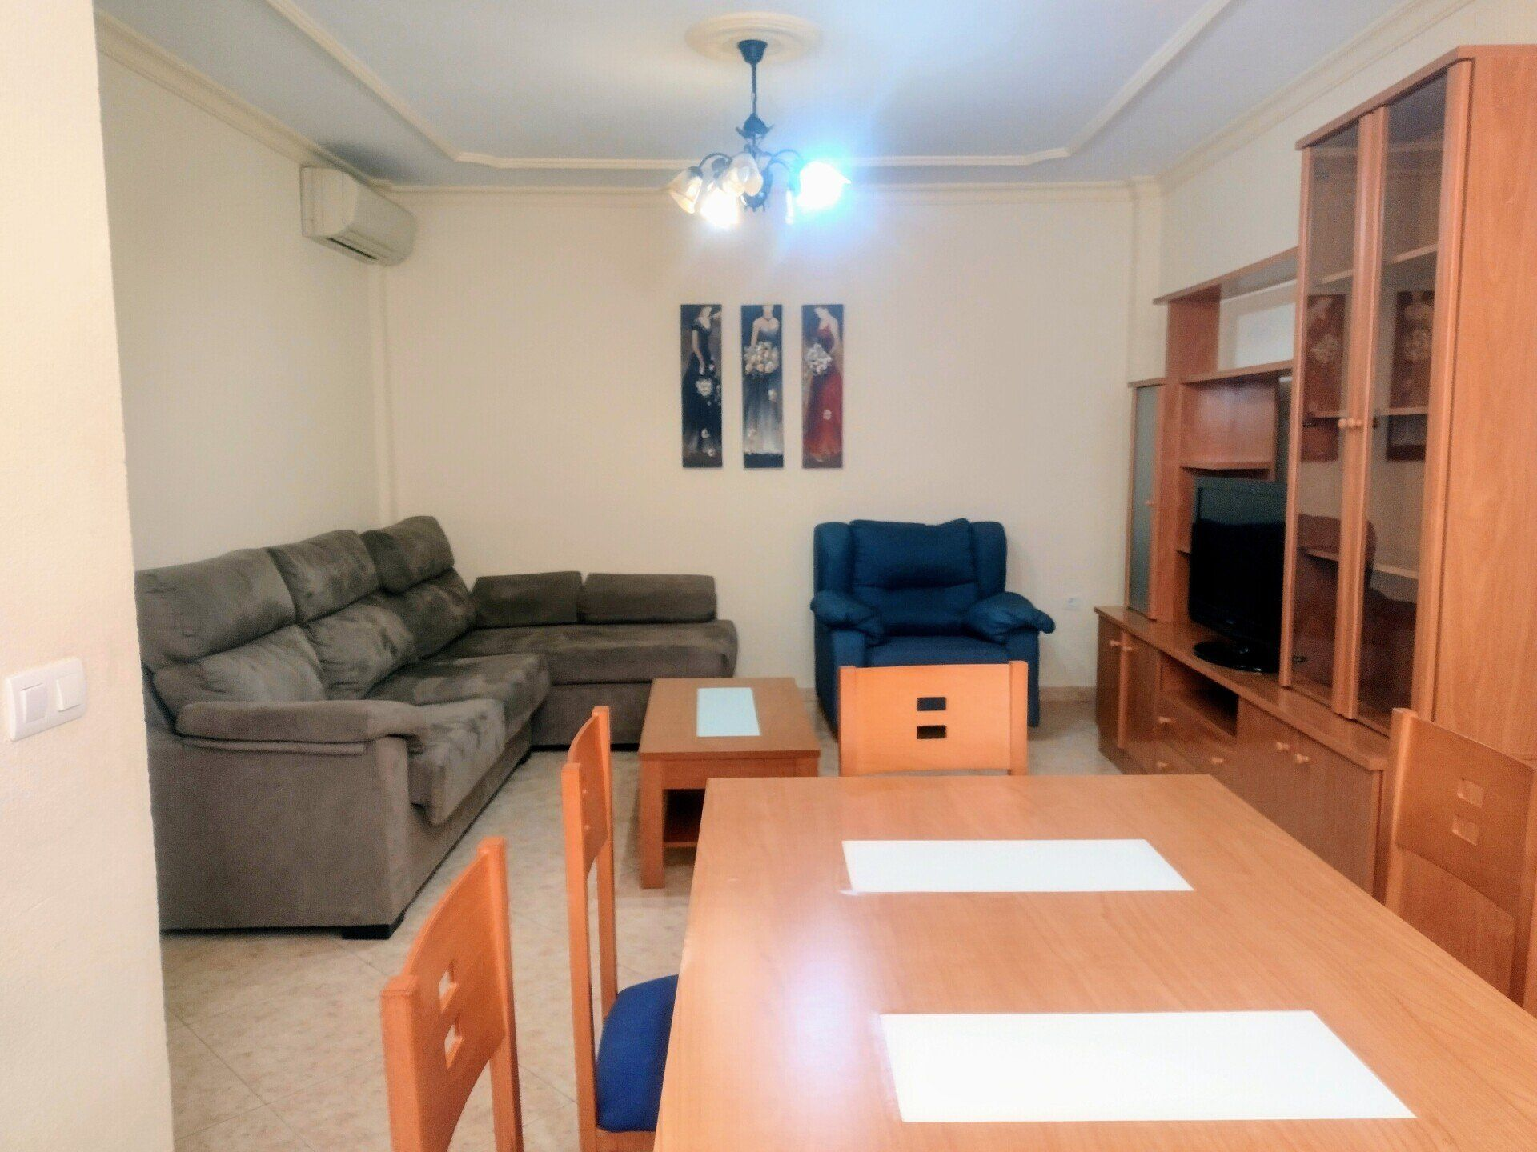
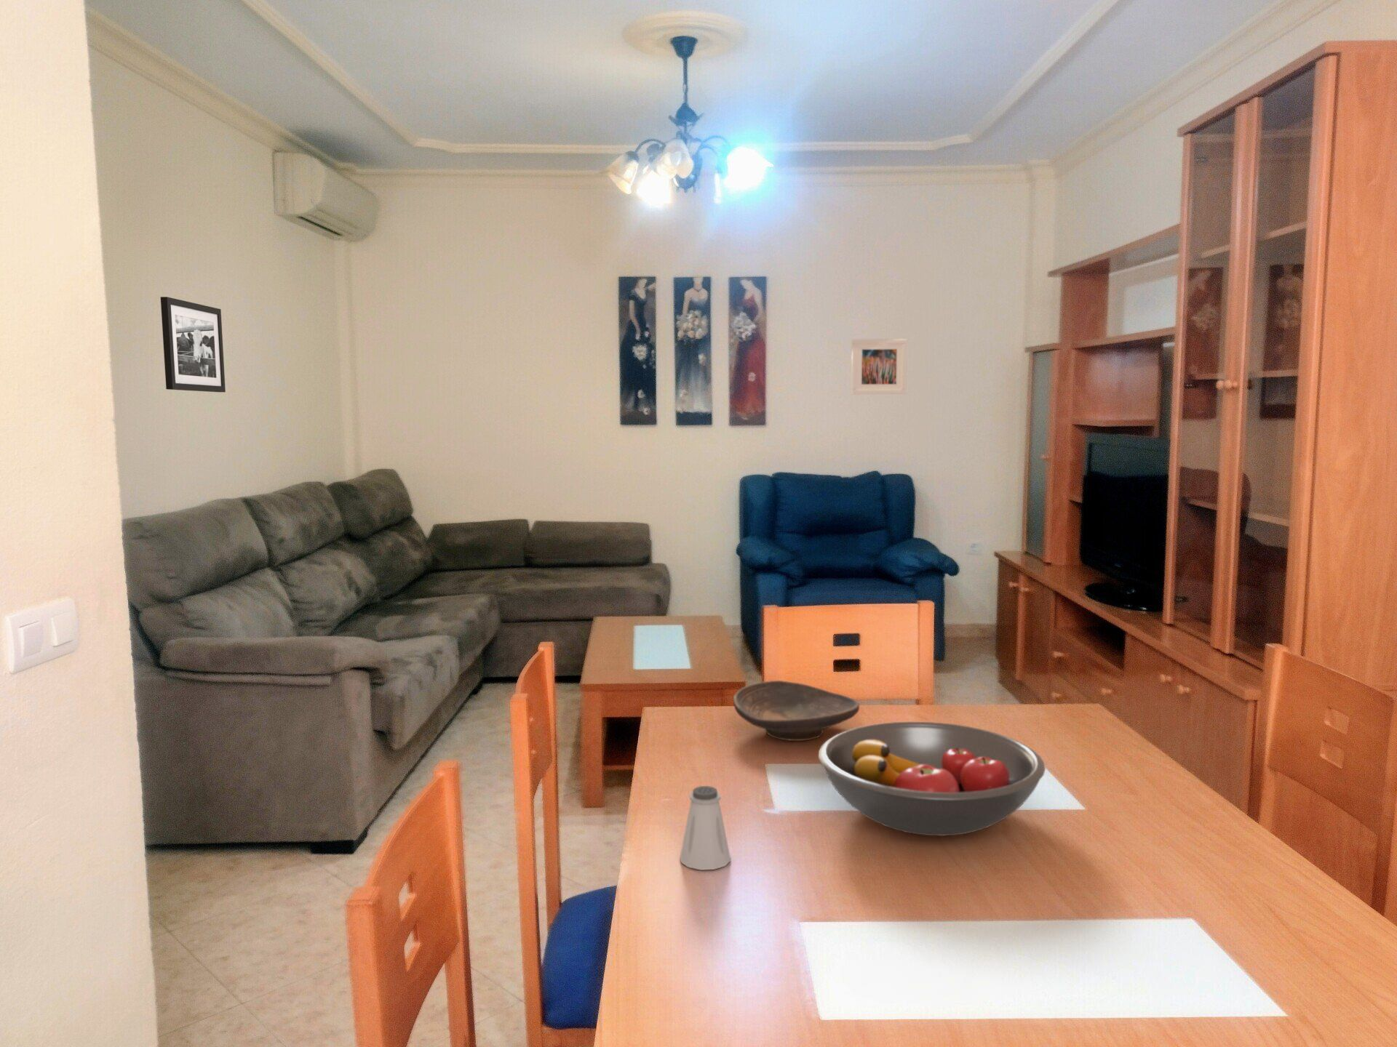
+ decorative bowl [733,680,860,741]
+ saltshaker [680,785,732,870]
+ picture frame [161,296,227,393]
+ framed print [850,338,908,395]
+ fruit bowl [817,721,1046,837]
